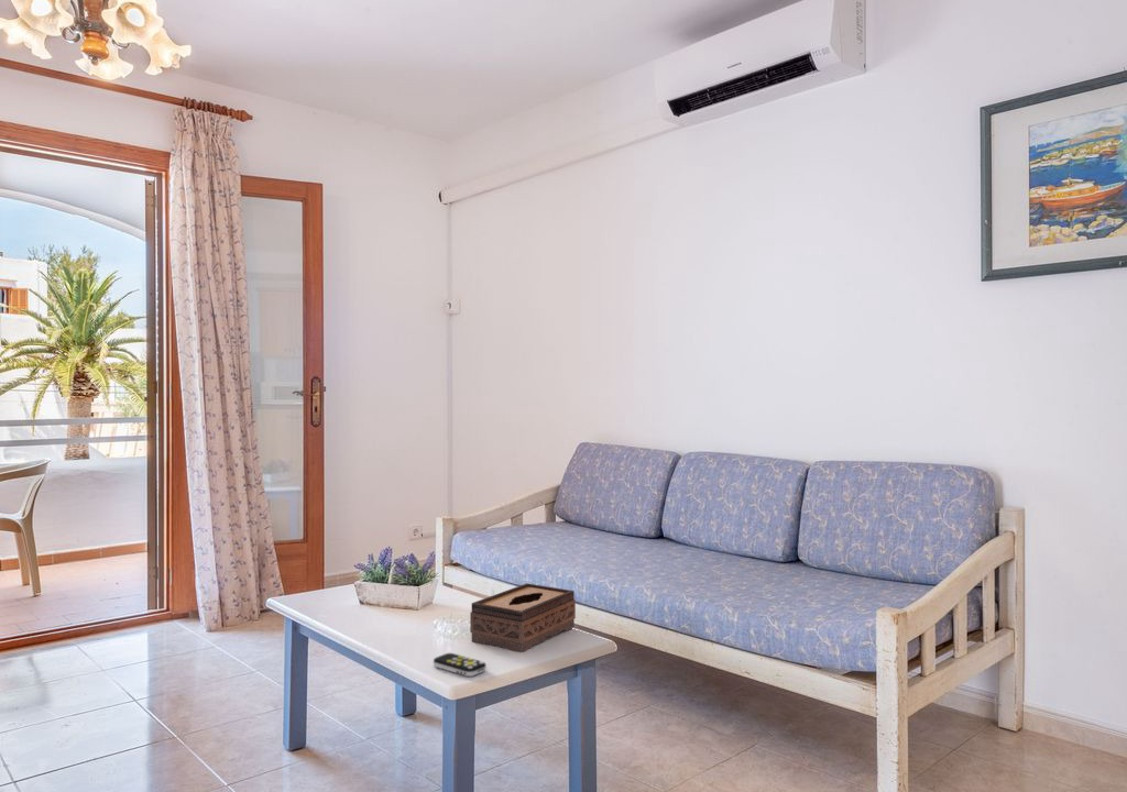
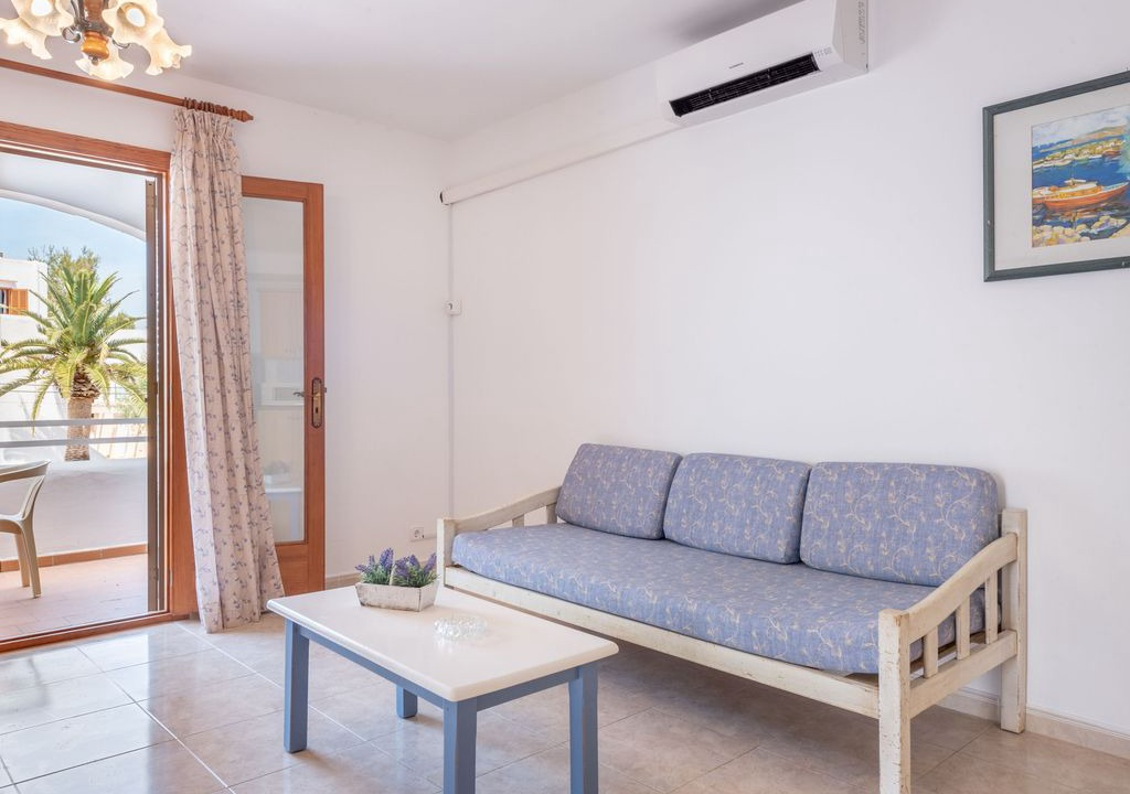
- tissue box [469,582,577,653]
- remote control [433,652,488,678]
